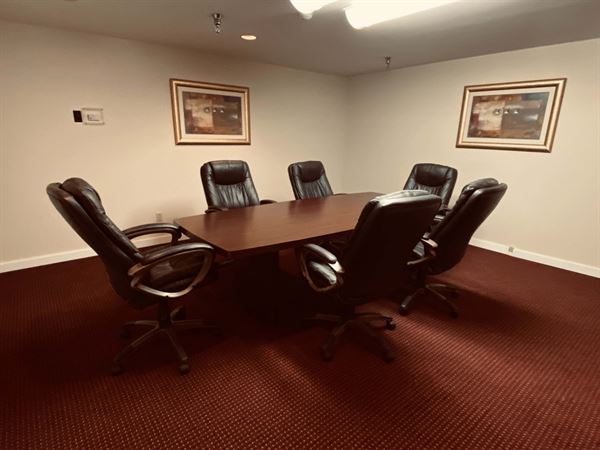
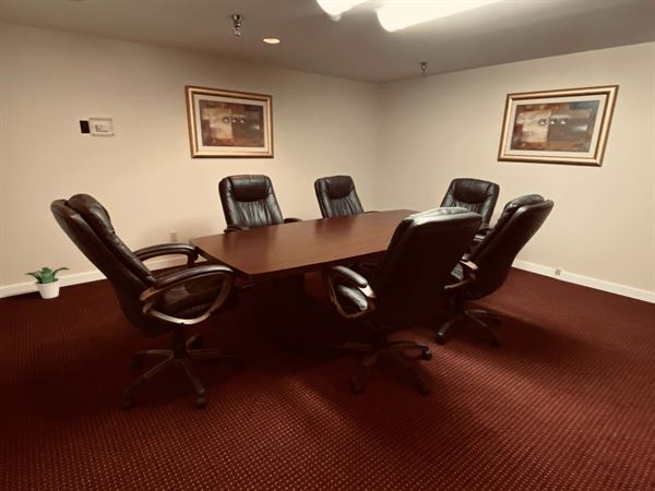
+ potted plant [24,266,70,300]
